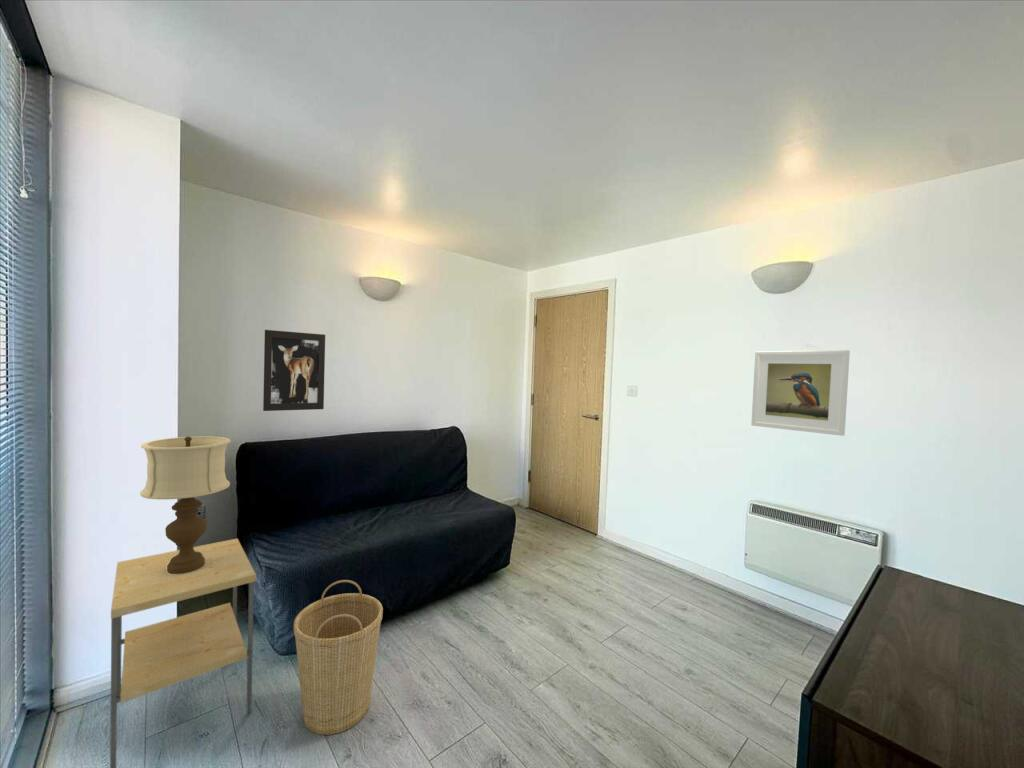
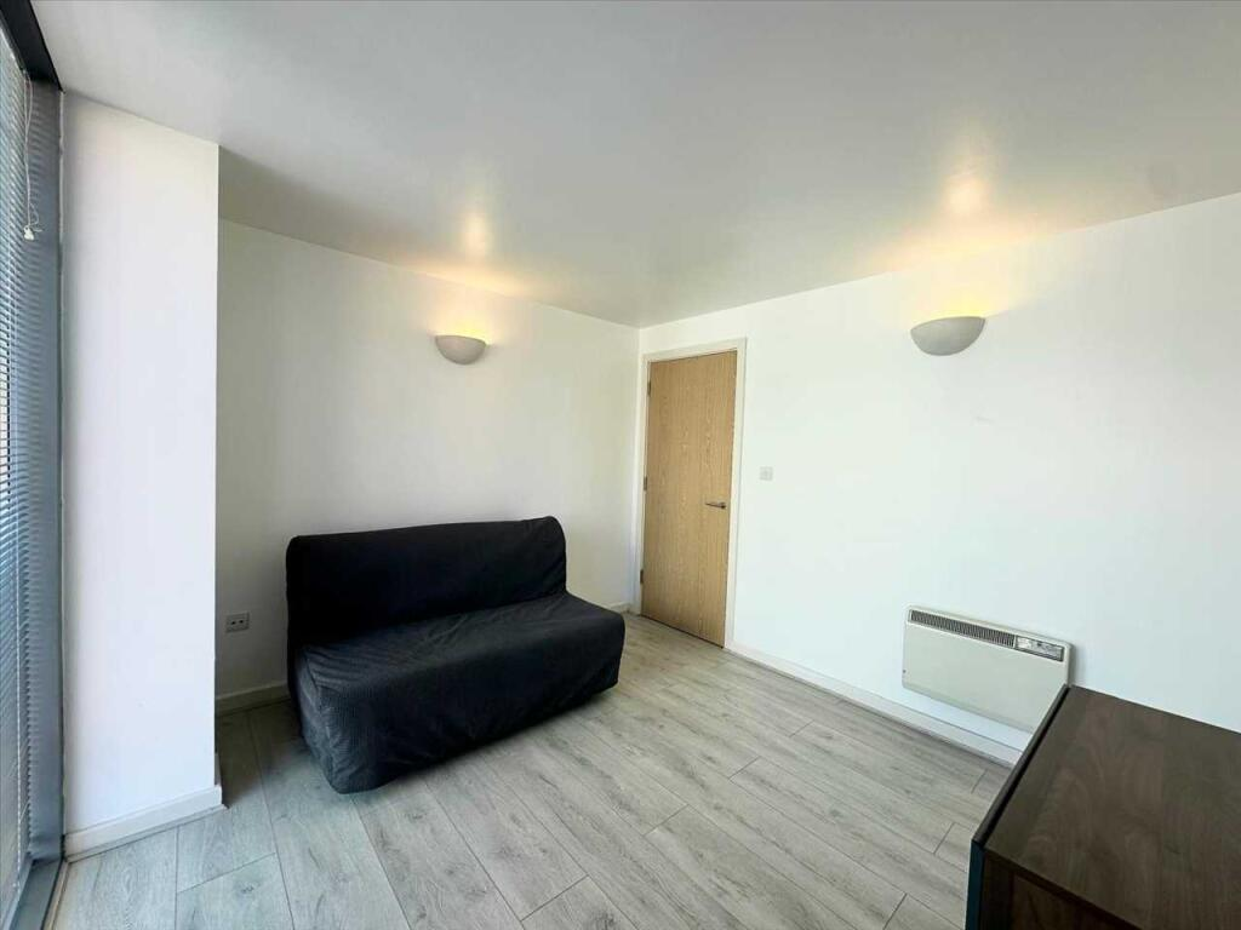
- wall art [262,329,326,412]
- side table [109,537,257,768]
- basket [293,579,384,736]
- table lamp [139,435,232,574]
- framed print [750,349,851,437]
